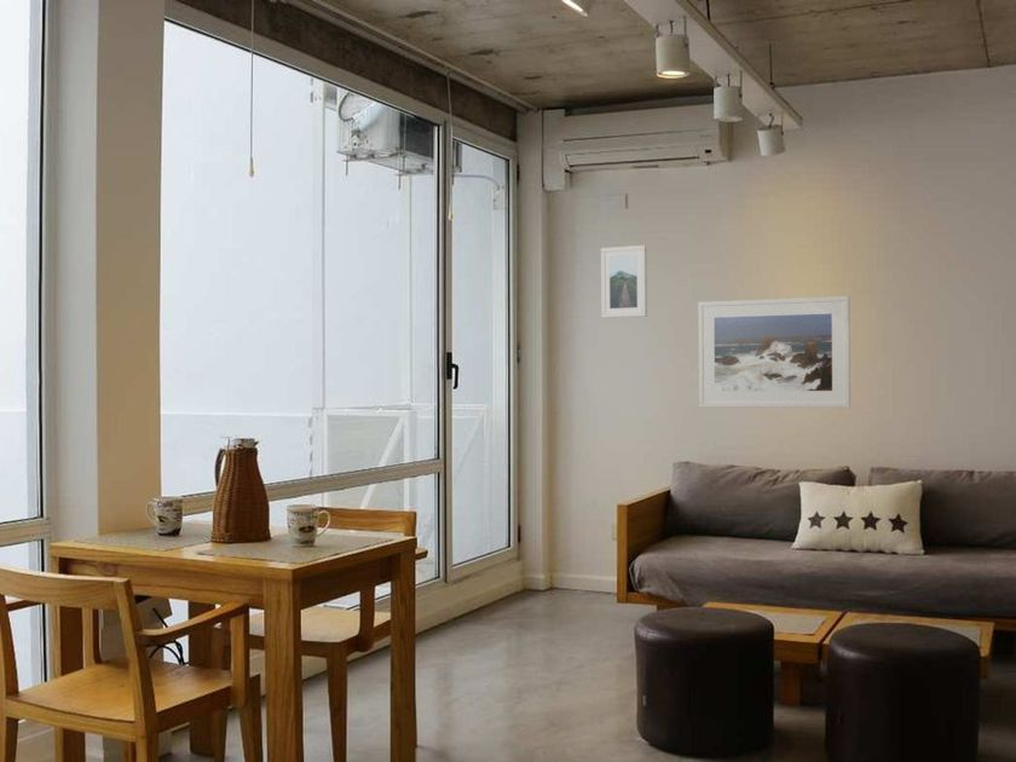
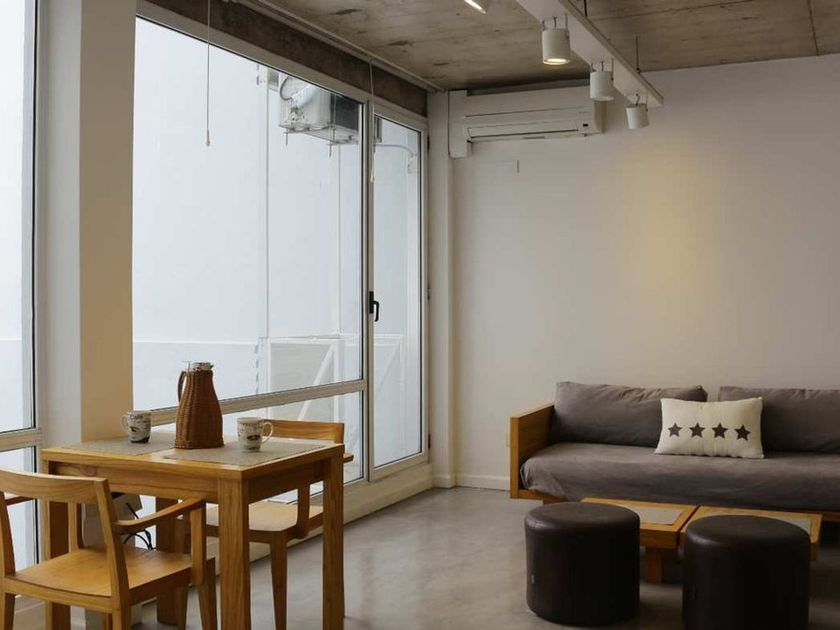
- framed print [600,244,648,319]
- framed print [697,295,852,409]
